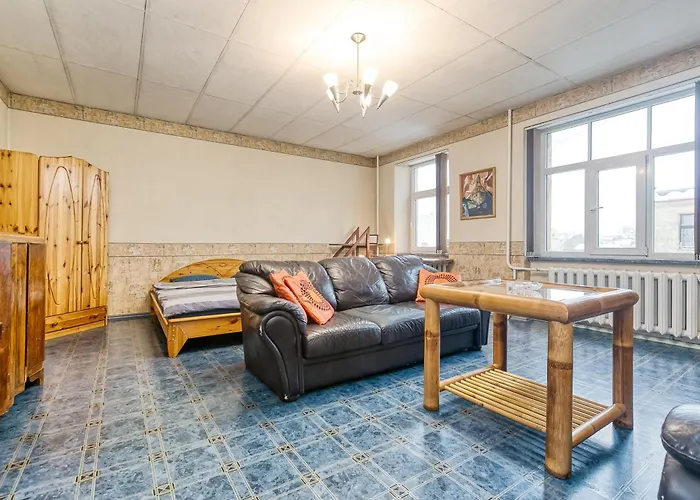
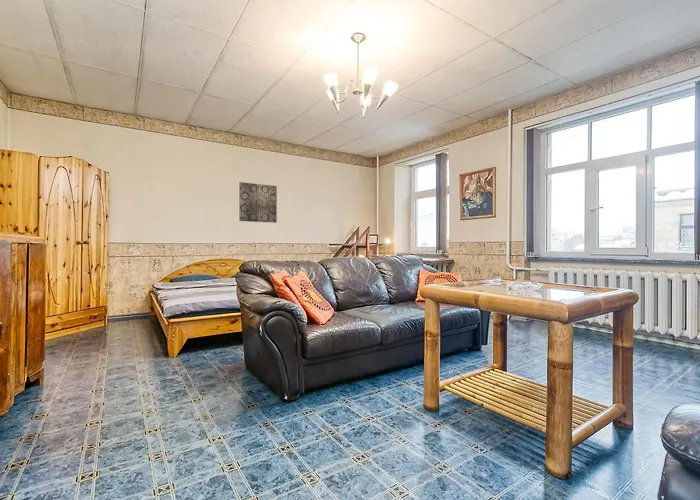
+ wall art [238,181,278,224]
